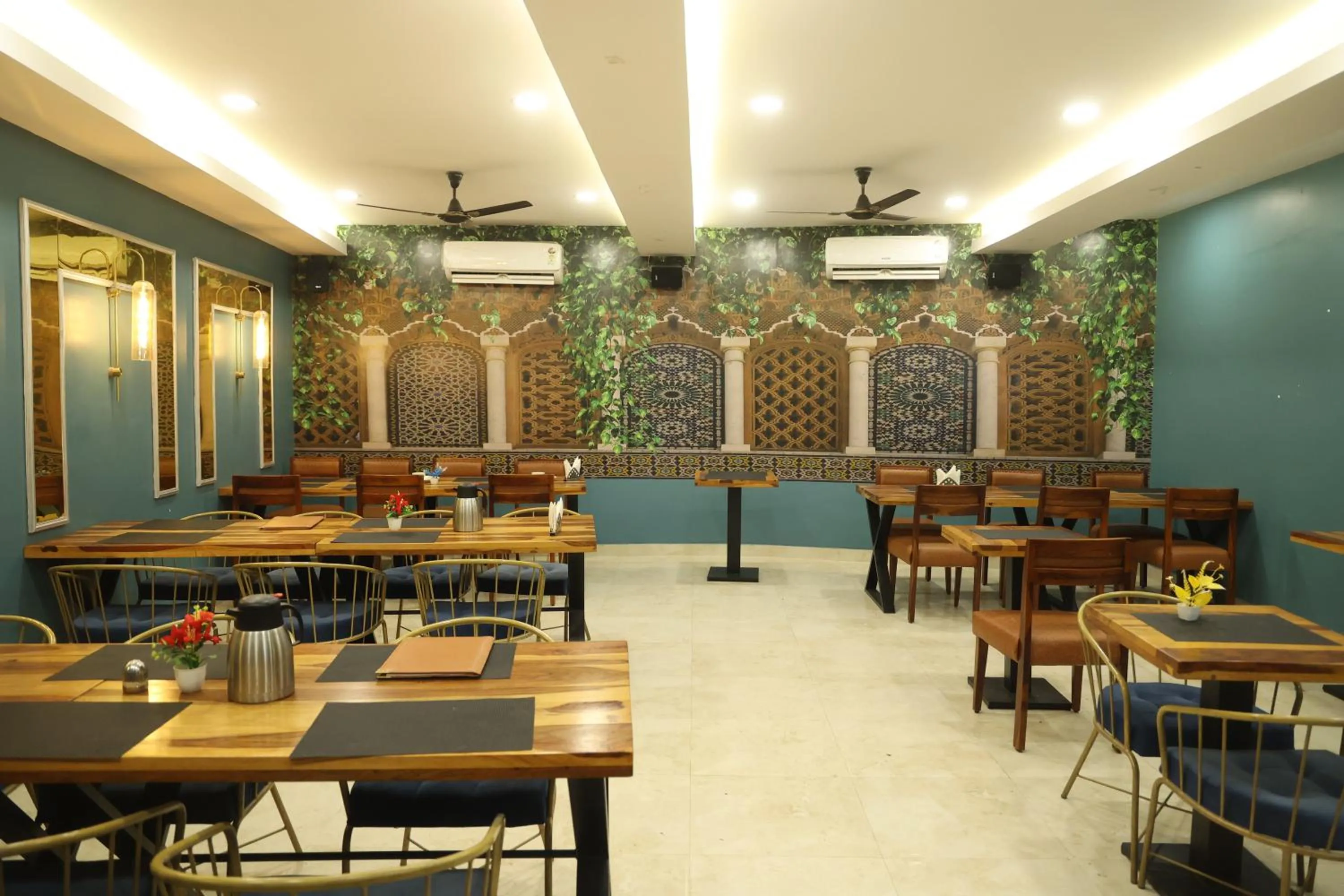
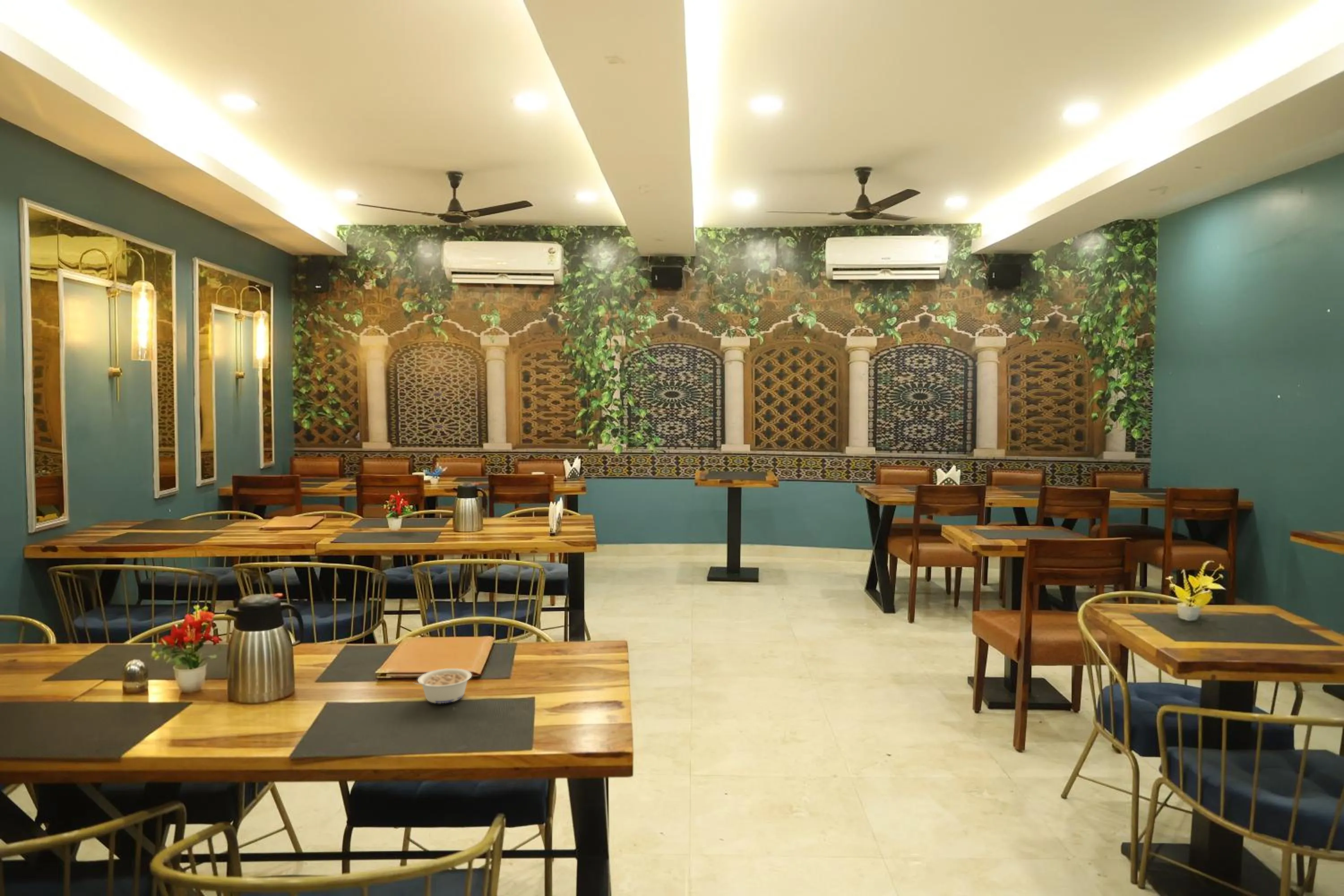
+ legume [412,668,472,704]
